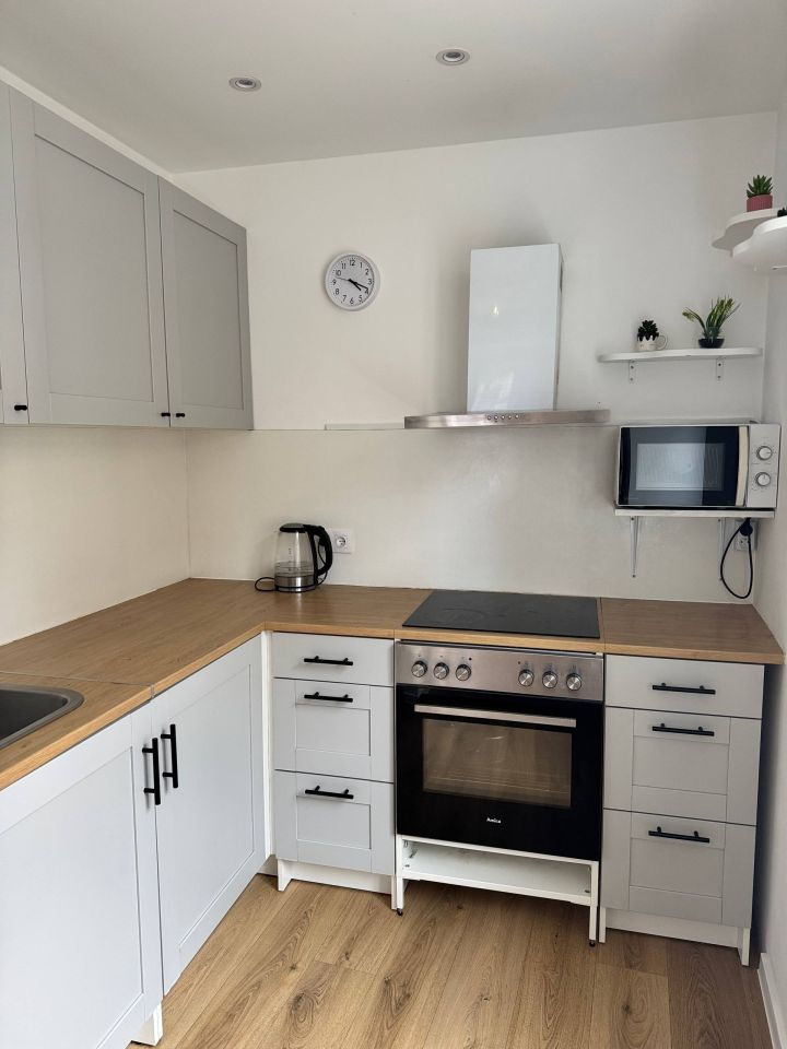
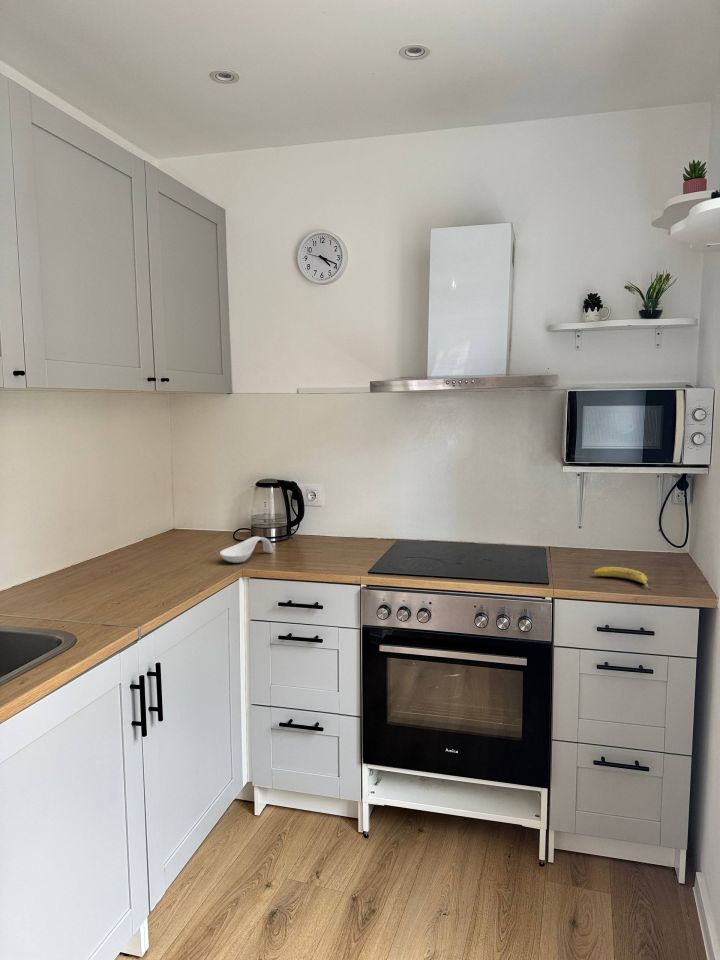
+ fruit [592,566,653,590]
+ spoon rest [219,535,274,564]
